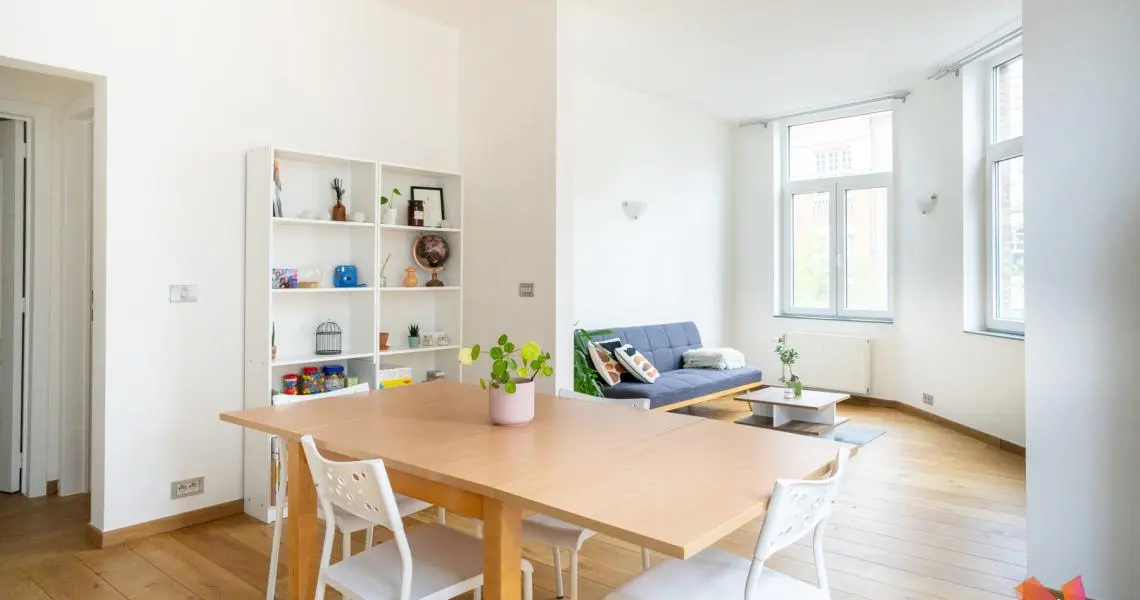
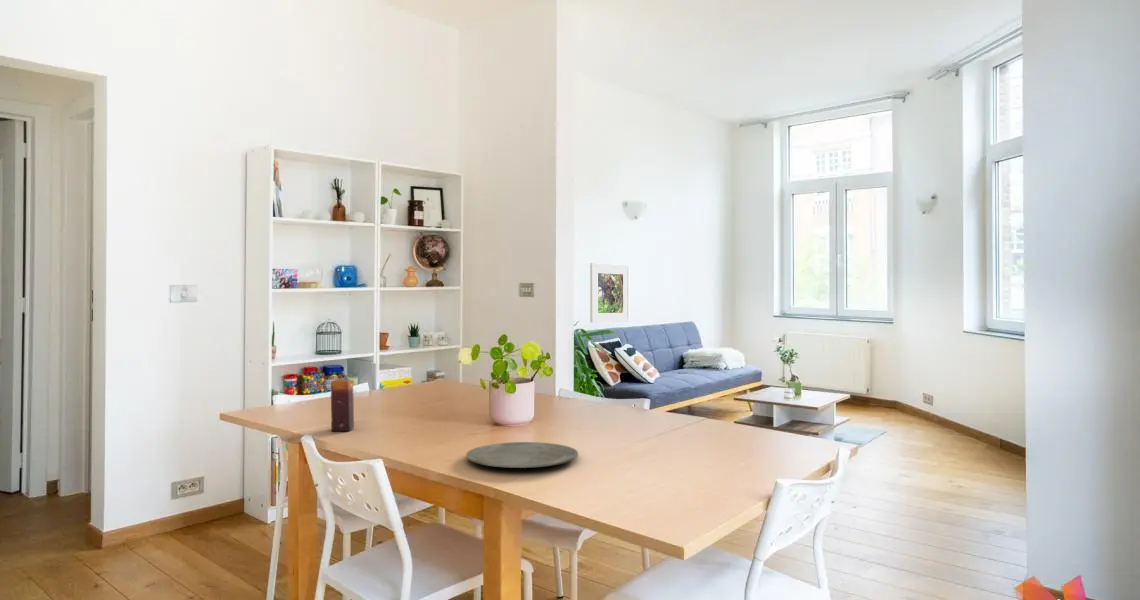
+ plate [465,441,579,469]
+ candle [330,378,355,432]
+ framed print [589,262,630,324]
